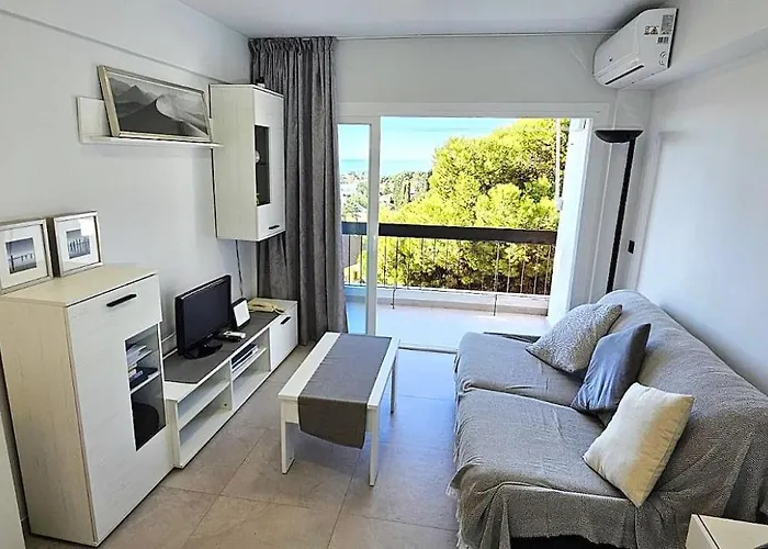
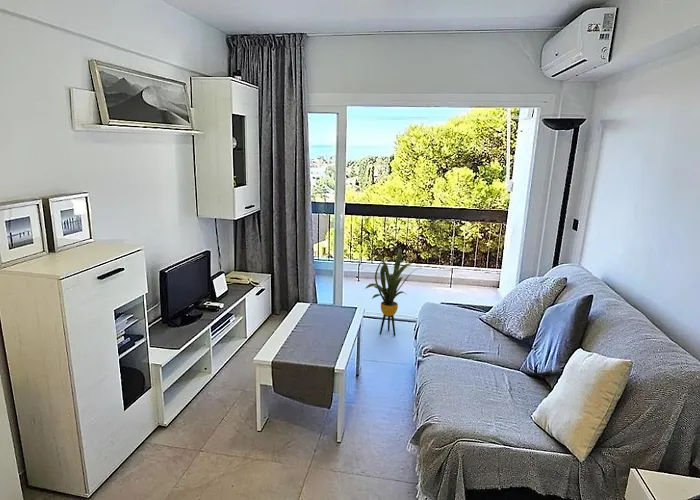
+ house plant [364,247,421,336]
